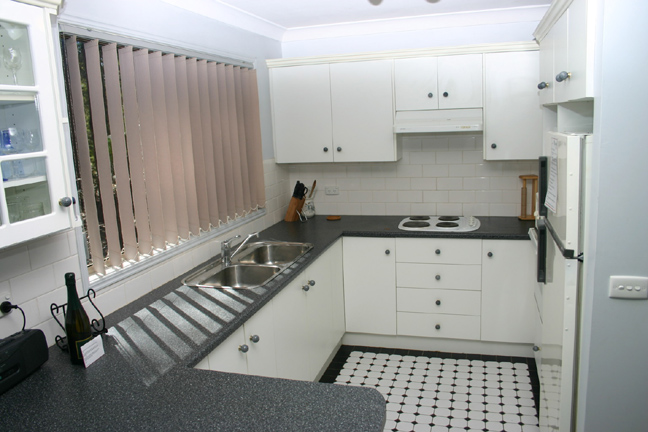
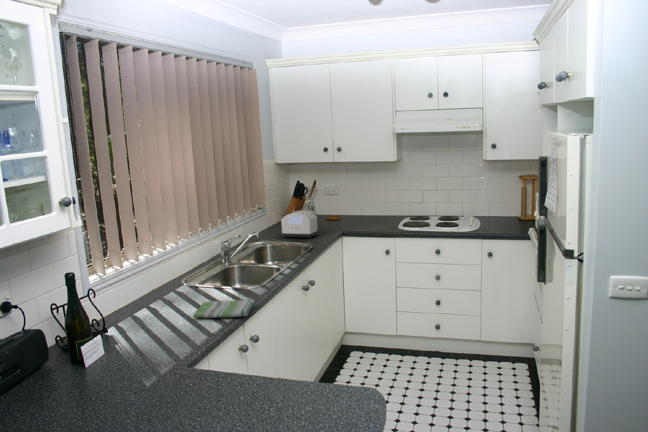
+ dish towel [192,298,254,319]
+ toaster [280,209,319,239]
